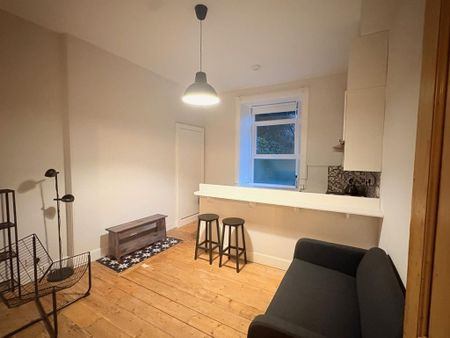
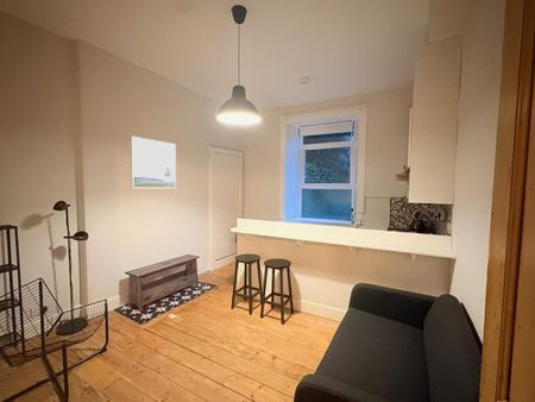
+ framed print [130,136,177,189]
